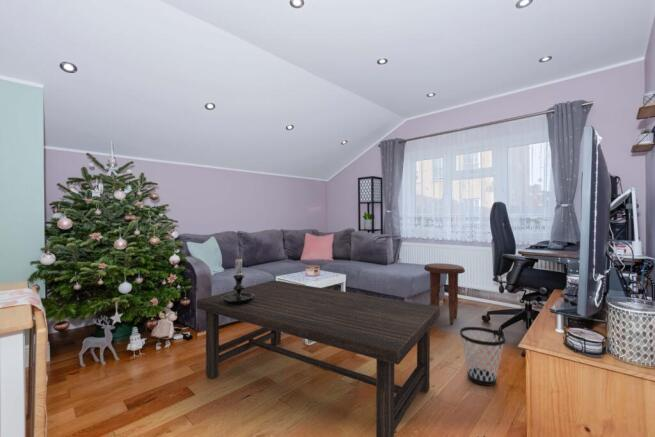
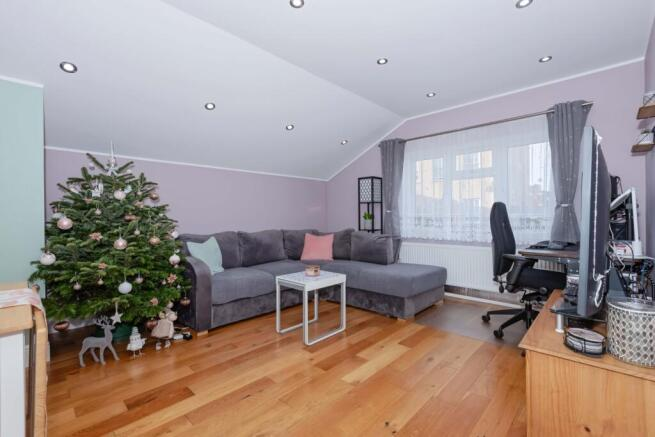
- candle holder [221,255,255,304]
- coffee table [196,279,441,437]
- wastebasket [459,326,506,387]
- side table [423,262,466,325]
